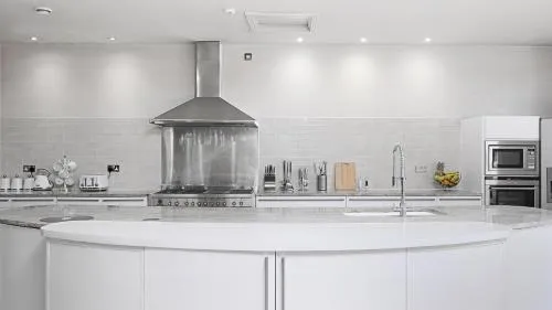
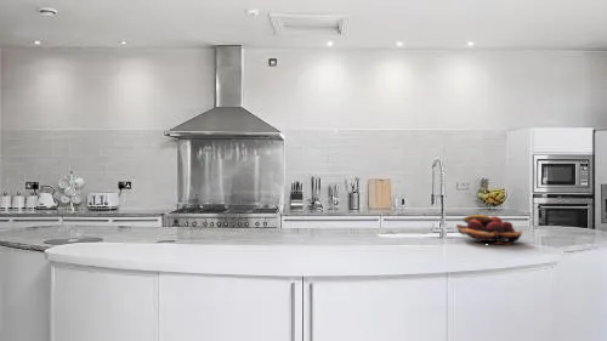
+ fruit basket [455,214,523,246]
